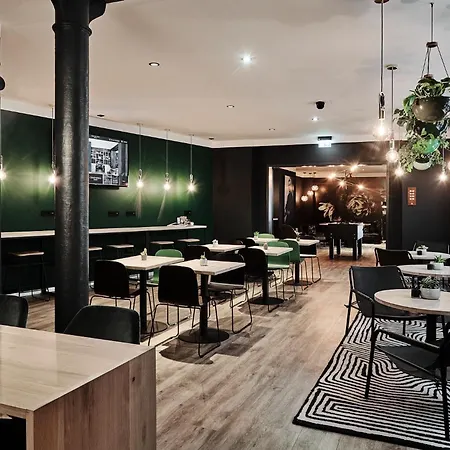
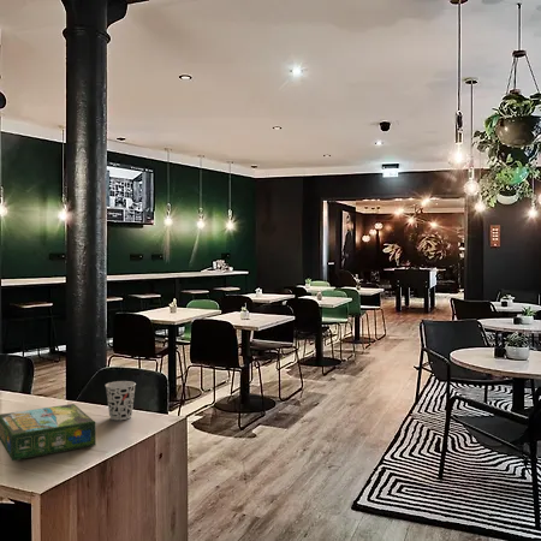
+ board game [0,403,97,462]
+ cup [105,380,137,421]
